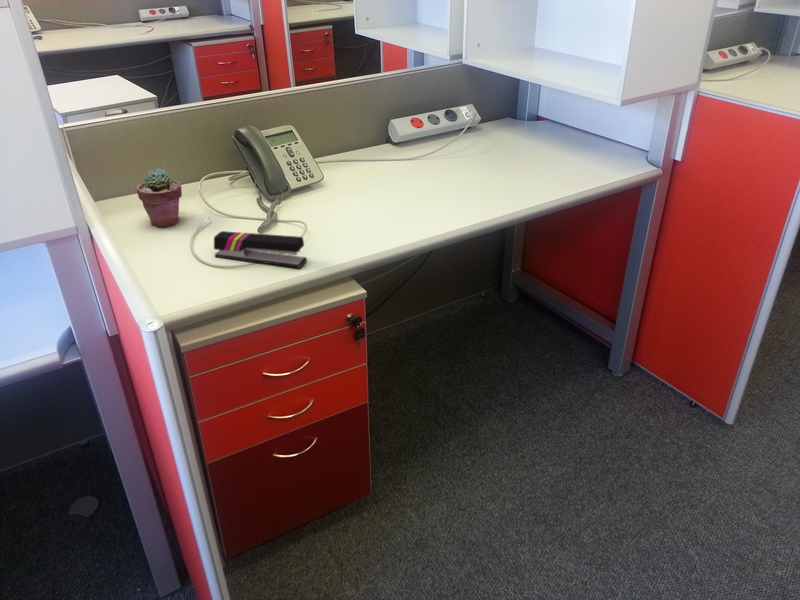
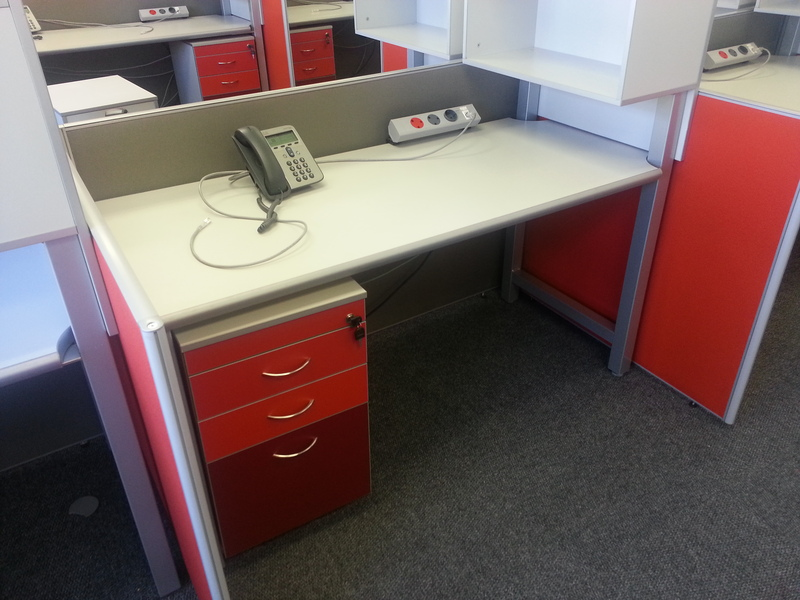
- stapler [213,230,308,269]
- potted succulent [136,167,183,228]
